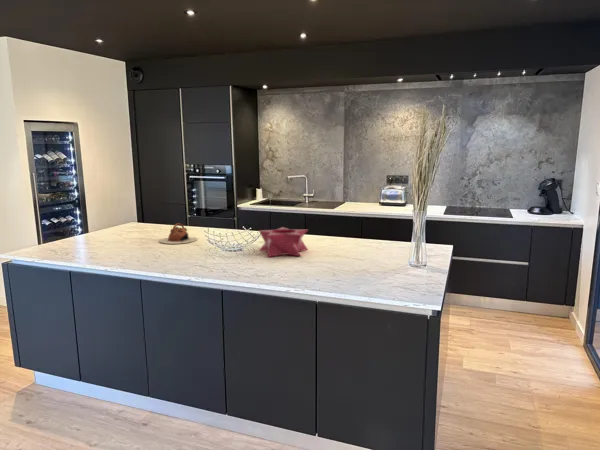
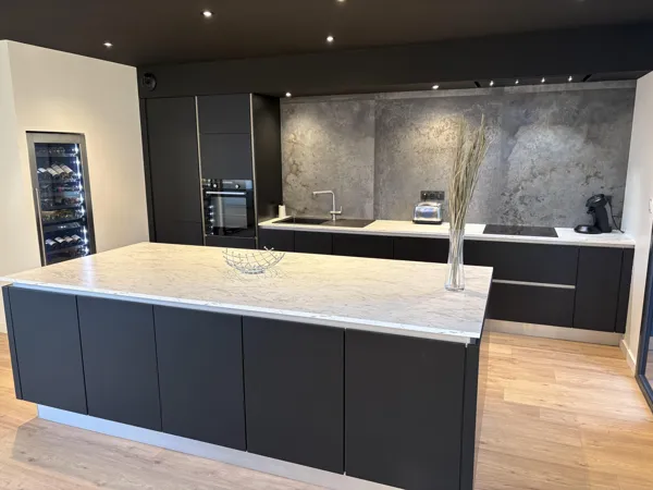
- teapot [158,222,198,245]
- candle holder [257,226,309,258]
